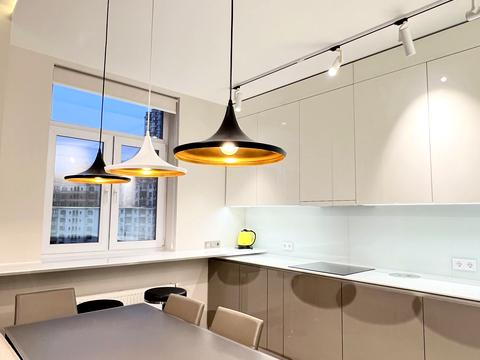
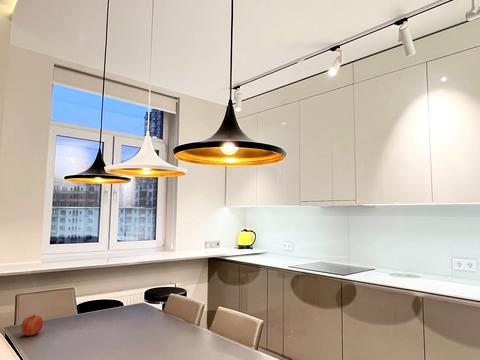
+ fruit [20,313,44,336]
